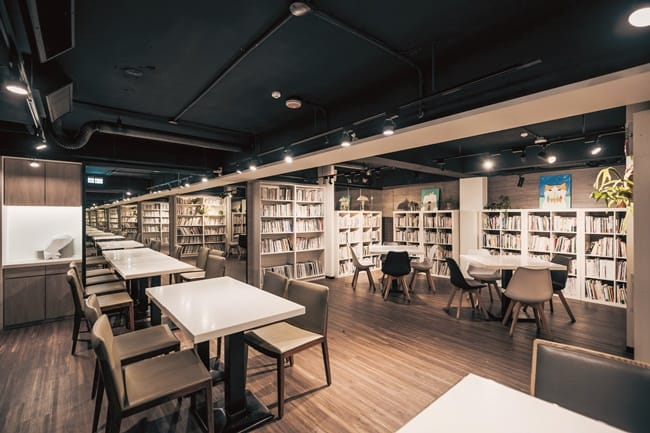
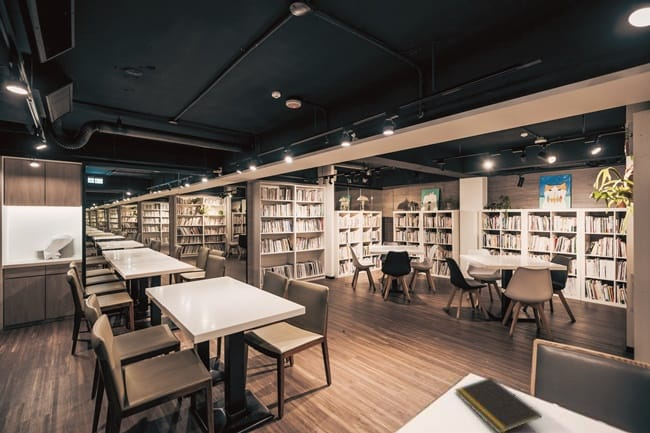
+ notepad [454,376,543,433]
